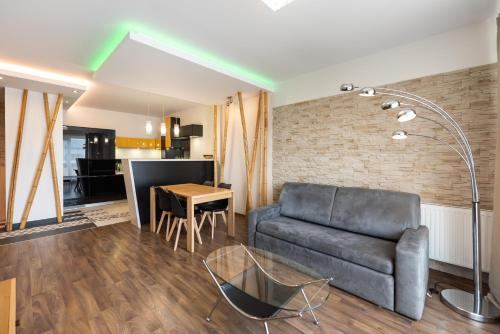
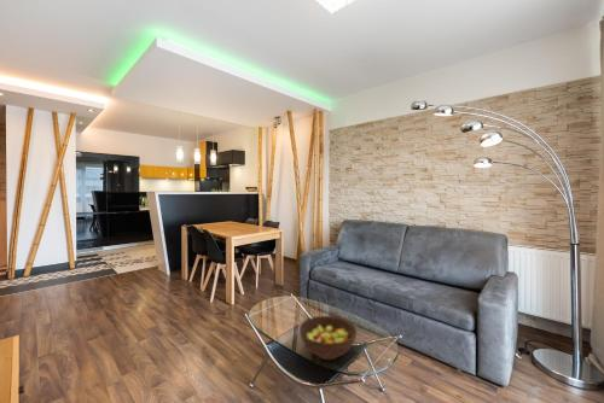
+ fruit bowl [298,315,358,361]
